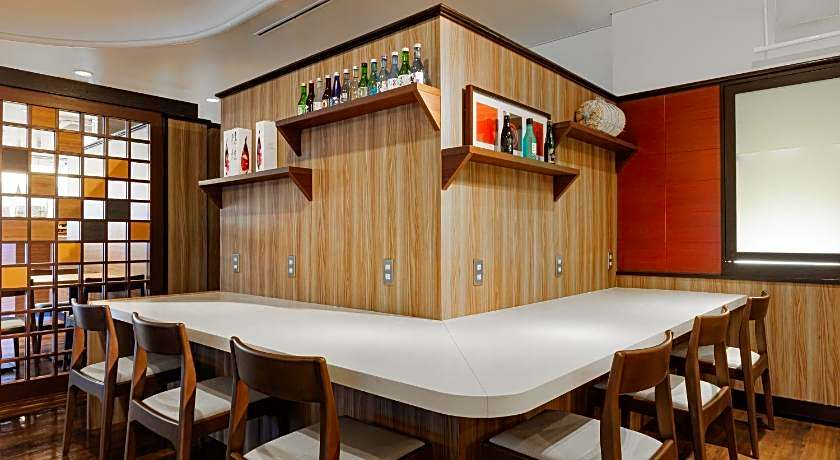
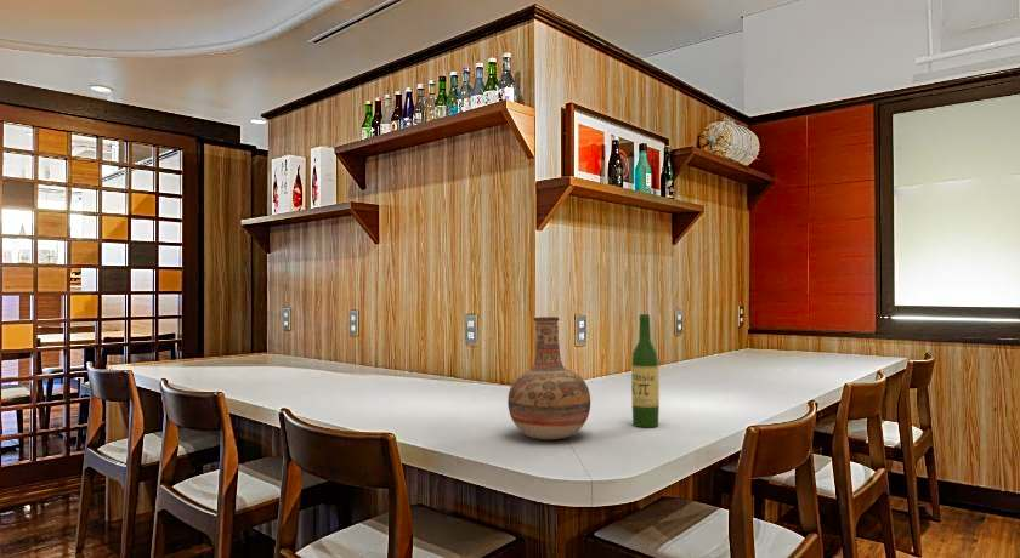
+ wine bottle [630,313,661,428]
+ vase [506,315,591,440]
